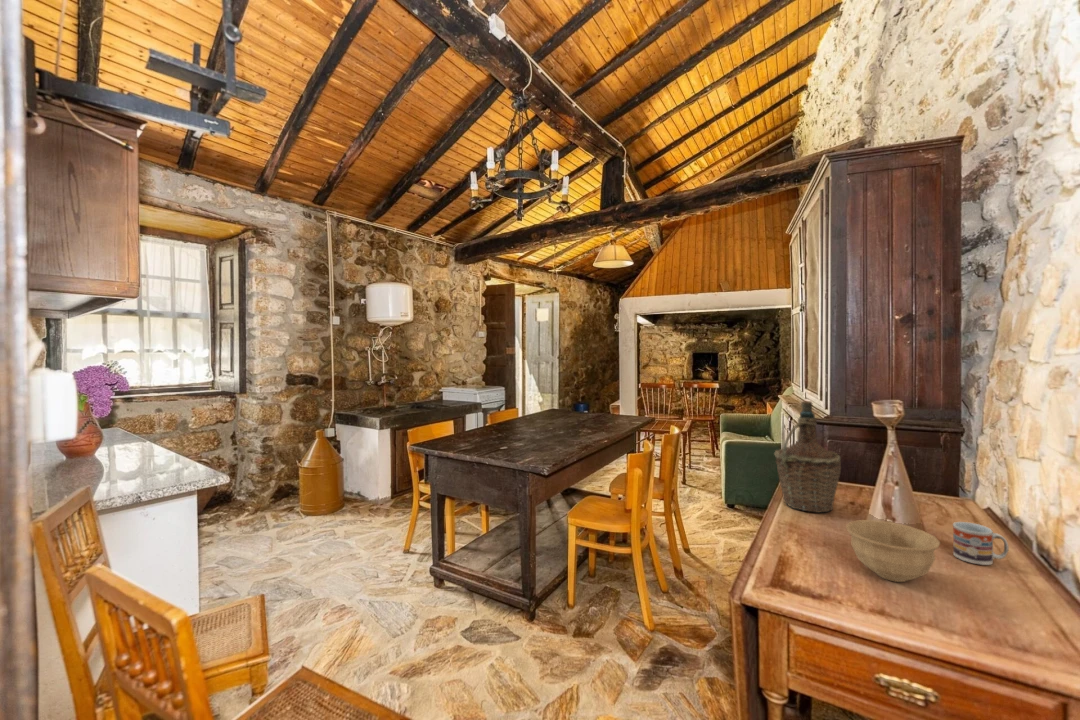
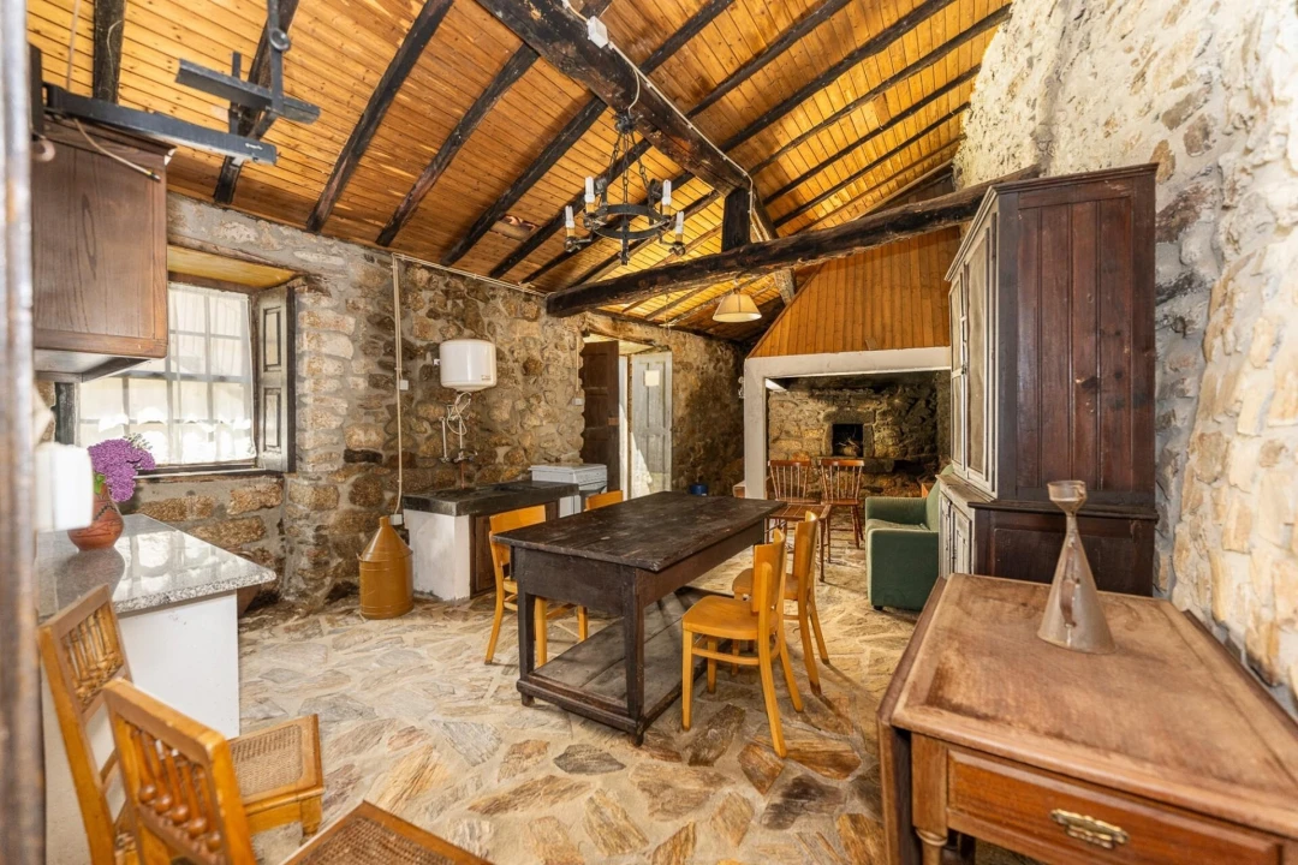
- bottle [773,400,842,514]
- bowl [845,519,941,583]
- cup [952,521,1010,566]
